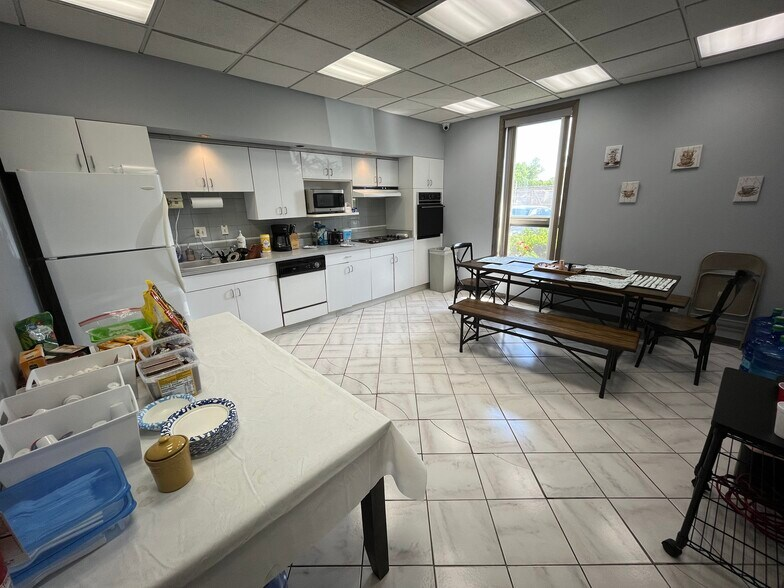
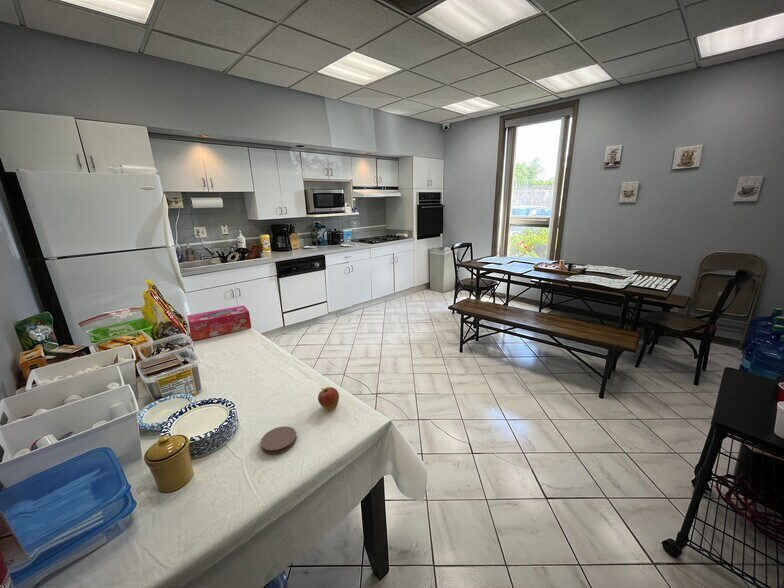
+ fruit [317,386,340,411]
+ coaster [260,425,298,455]
+ tissue box [186,305,253,341]
